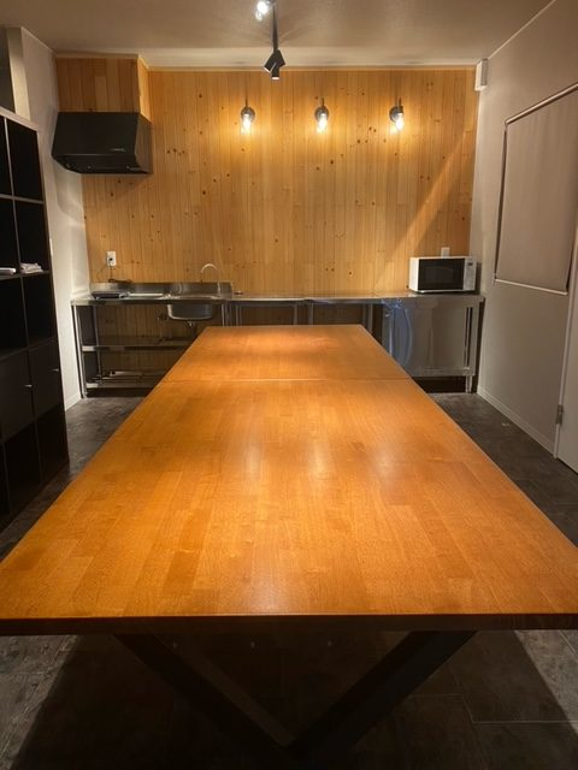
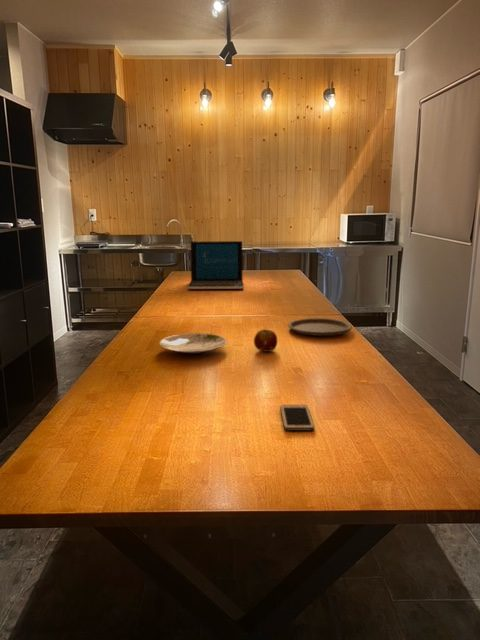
+ cell phone [279,404,315,432]
+ laptop [187,240,245,290]
+ fruit [253,328,279,353]
+ plate [158,332,228,355]
+ plate [287,317,353,337]
